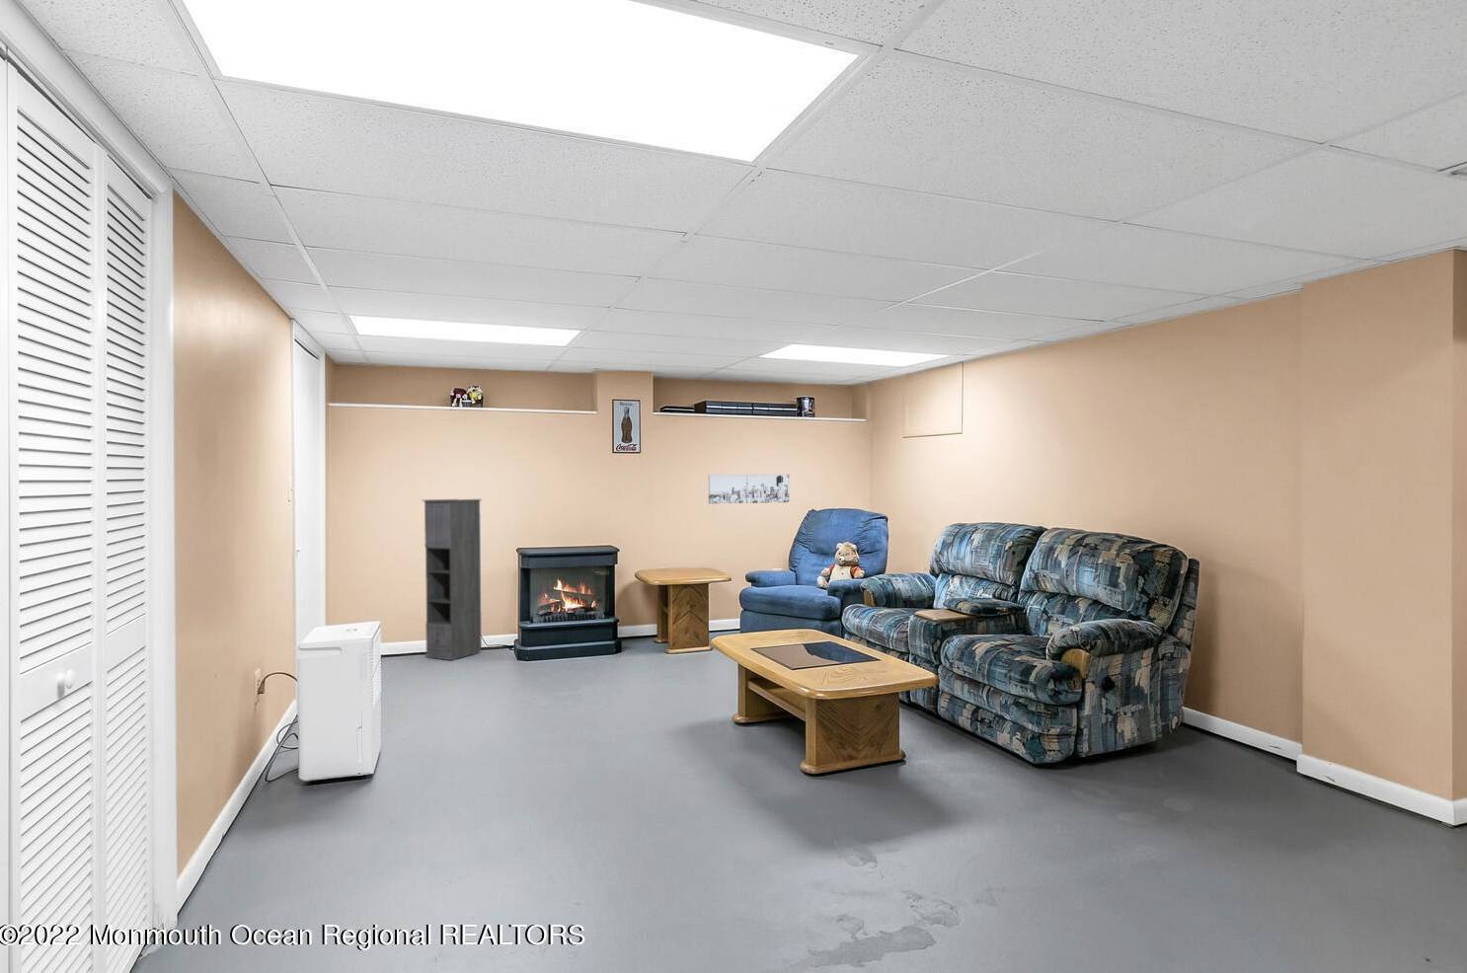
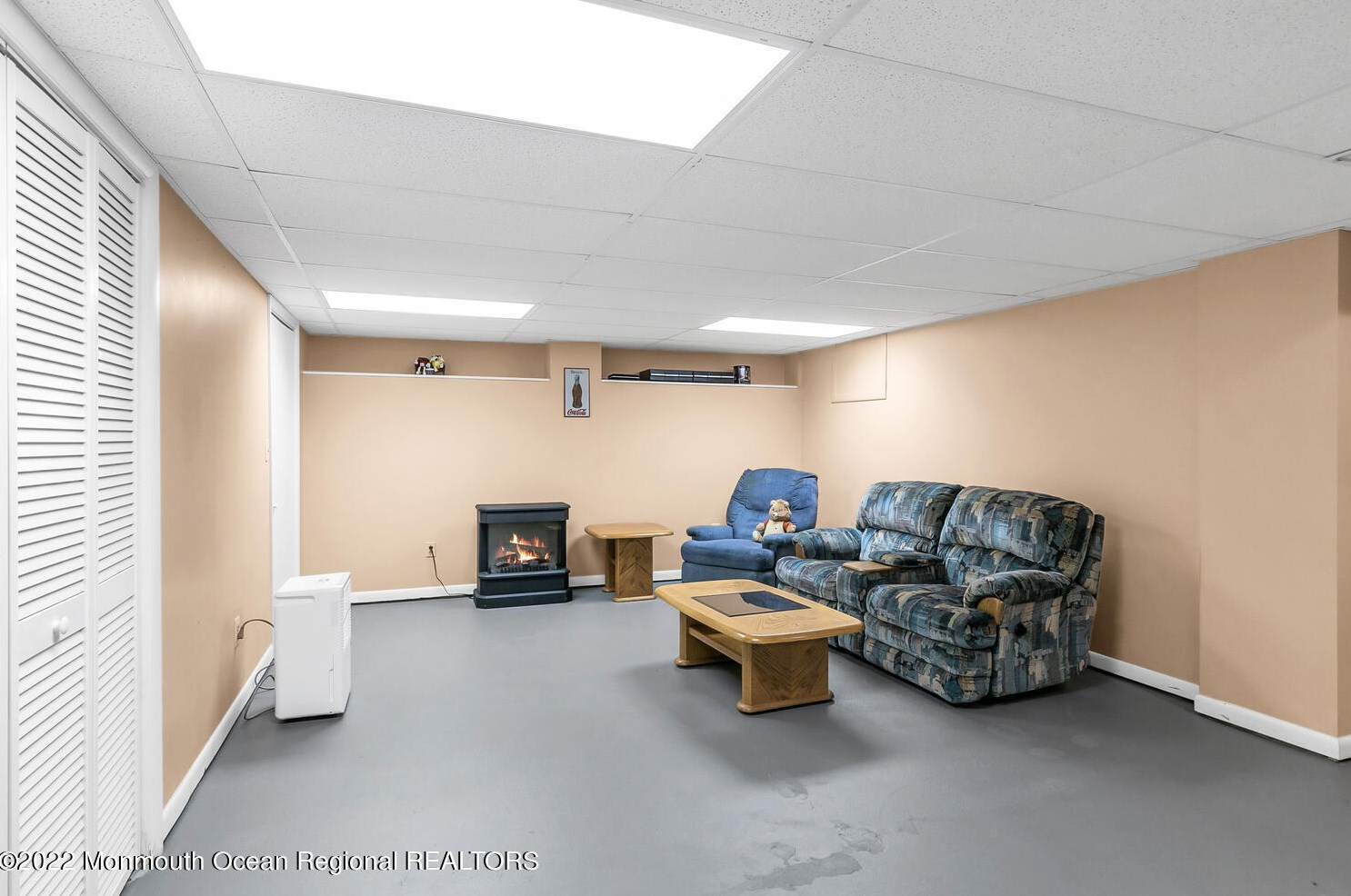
- wall art [708,473,791,505]
- storage cabinet [421,498,483,661]
